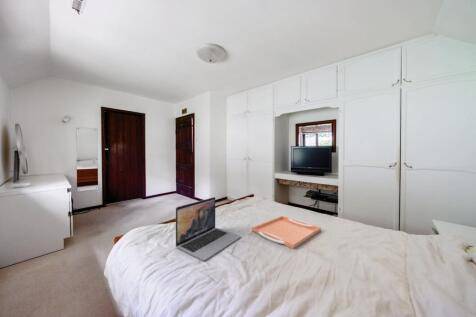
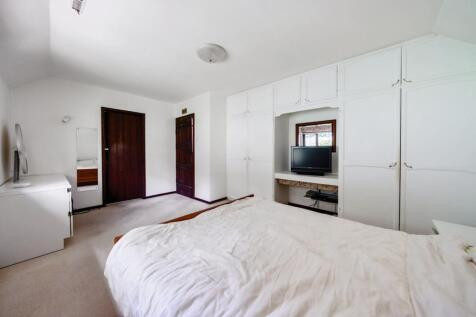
- laptop [175,196,242,262]
- serving tray [251,215,322,250]
